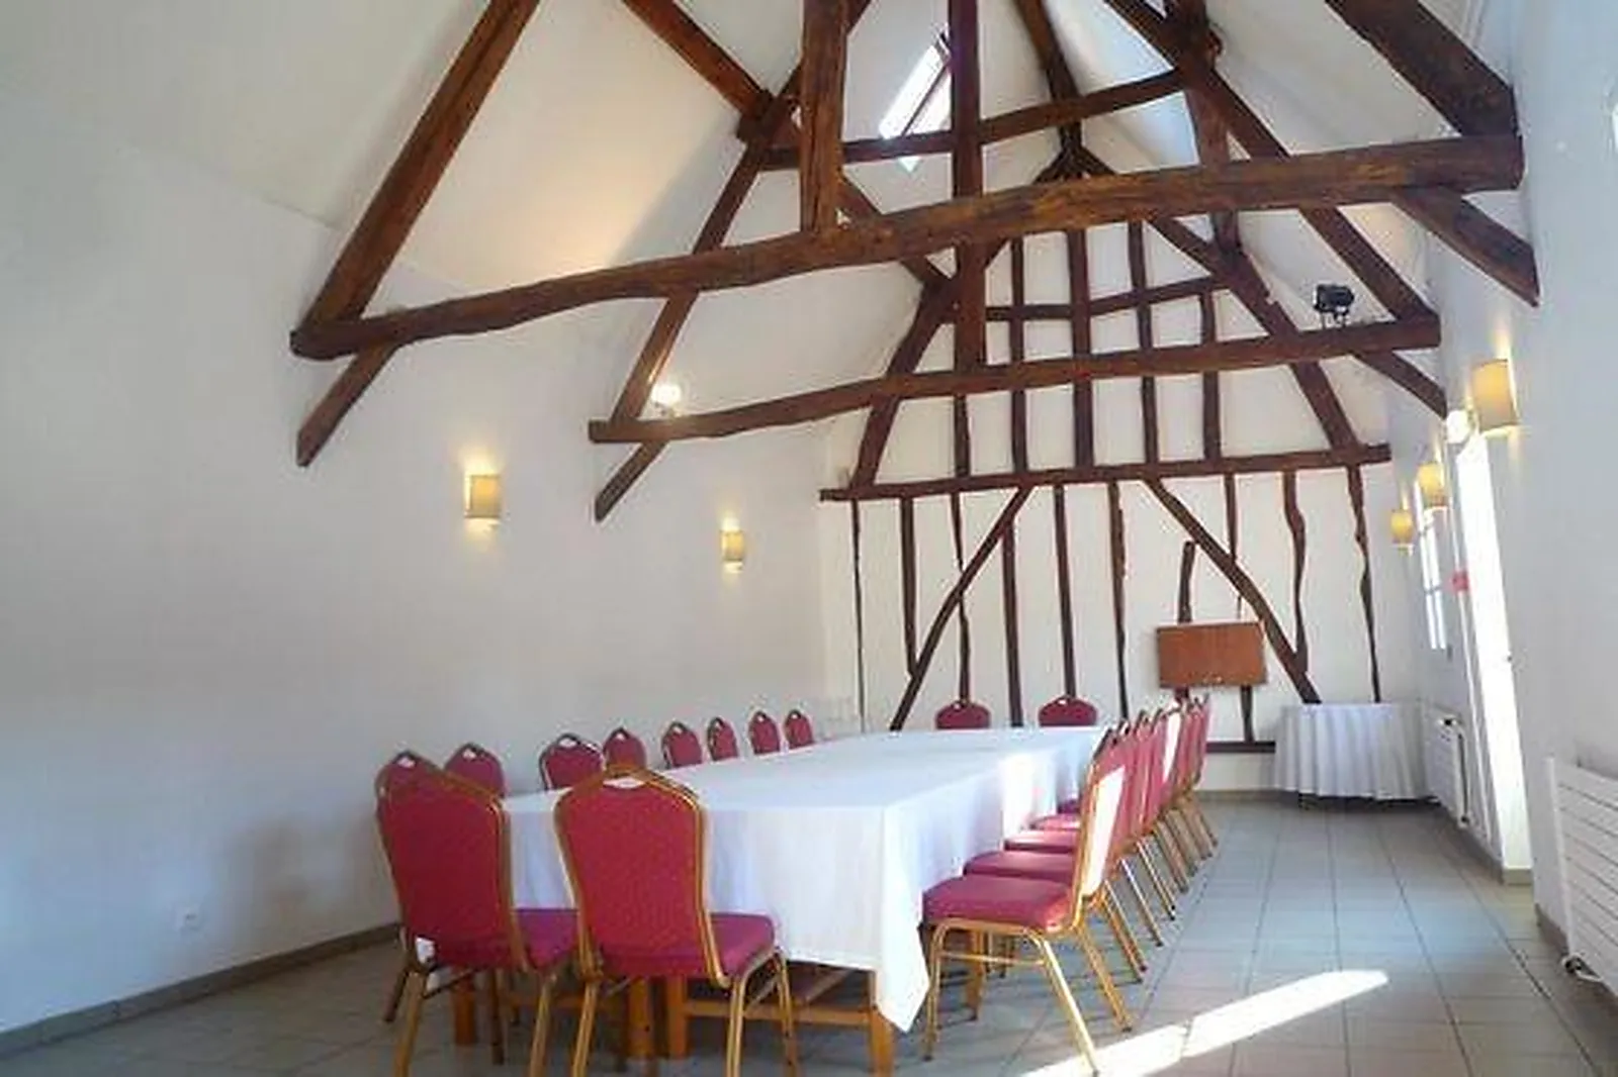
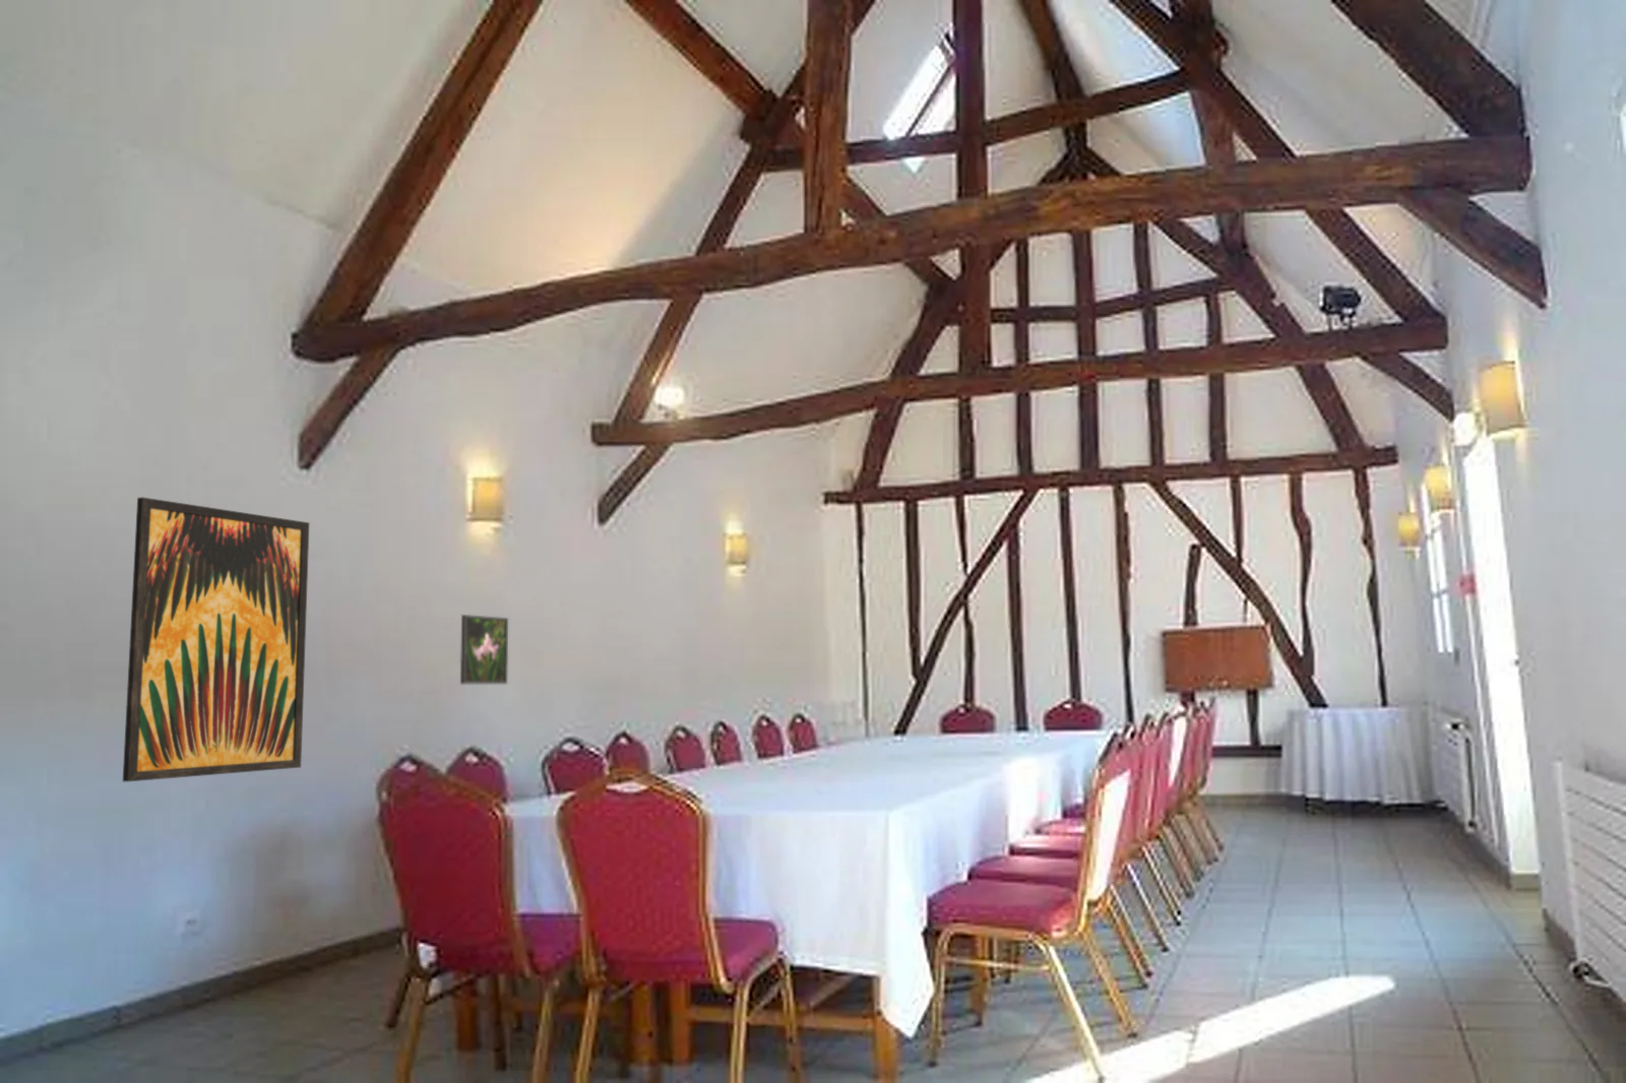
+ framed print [459,614,509,685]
+ wall art [122,496,309,782]
